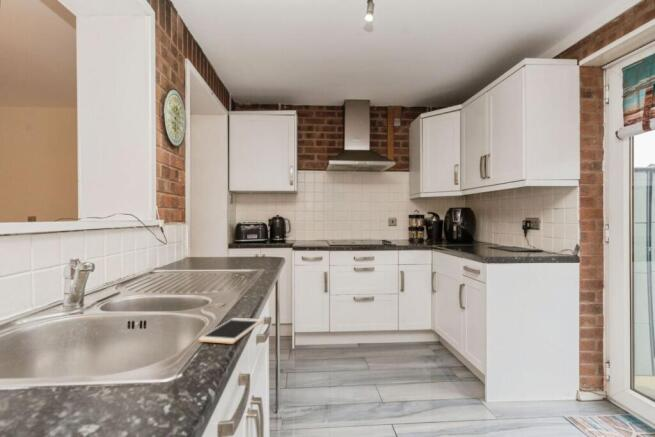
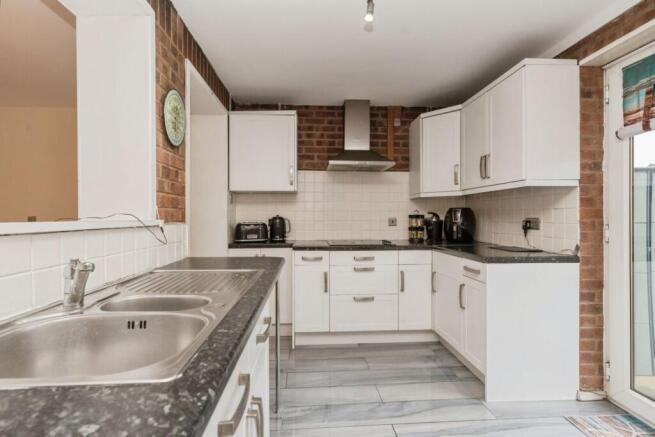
- cell phone [198,317,264,345]
